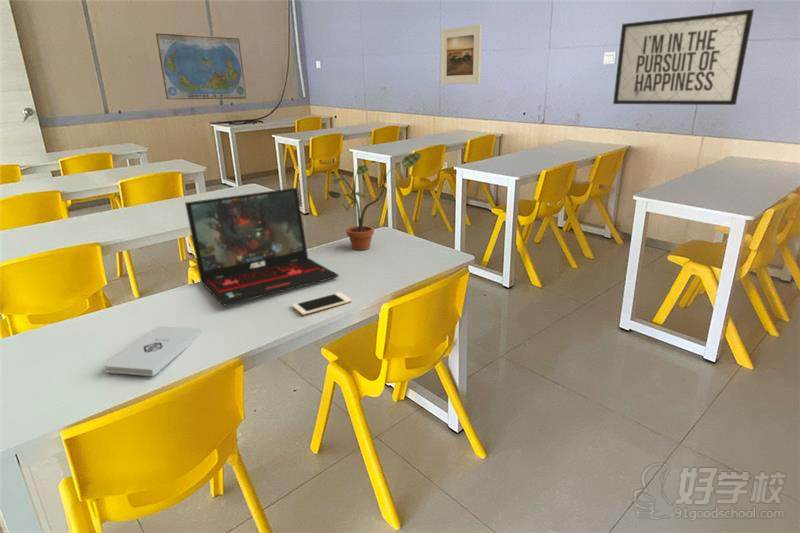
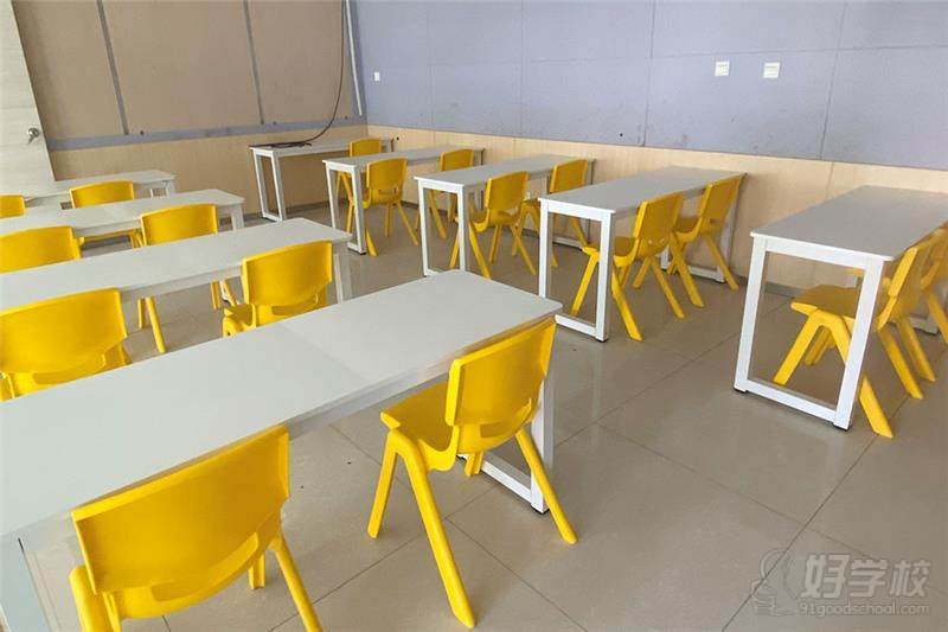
- laptop [184,187,340,306]
- cell phone [291,291,353,316]
- potted plant [327,152,422,251]
- notepad [104,325,203,377]
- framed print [440,23,483,86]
- world map [155,32,247,100]
- mirror [612,8,755,106]
